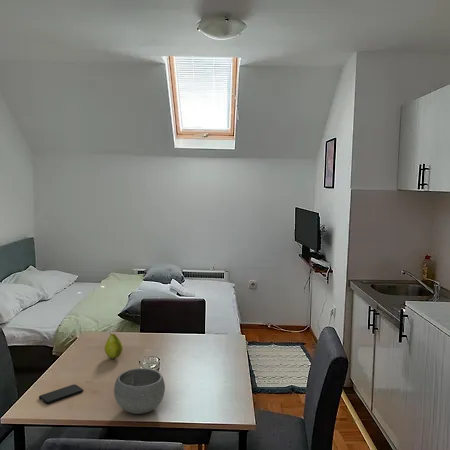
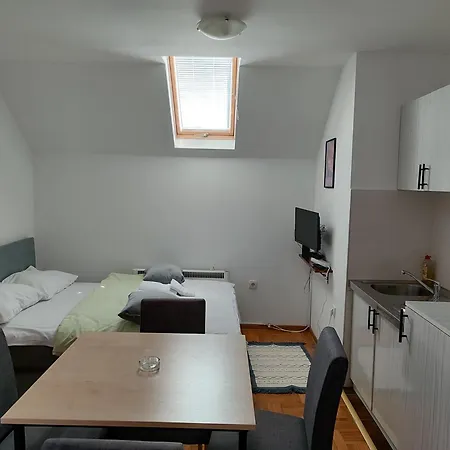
- fruit [104,331,124,360]
- bowl [113,367,166,415]
- smartphone [38,383,84,405]
